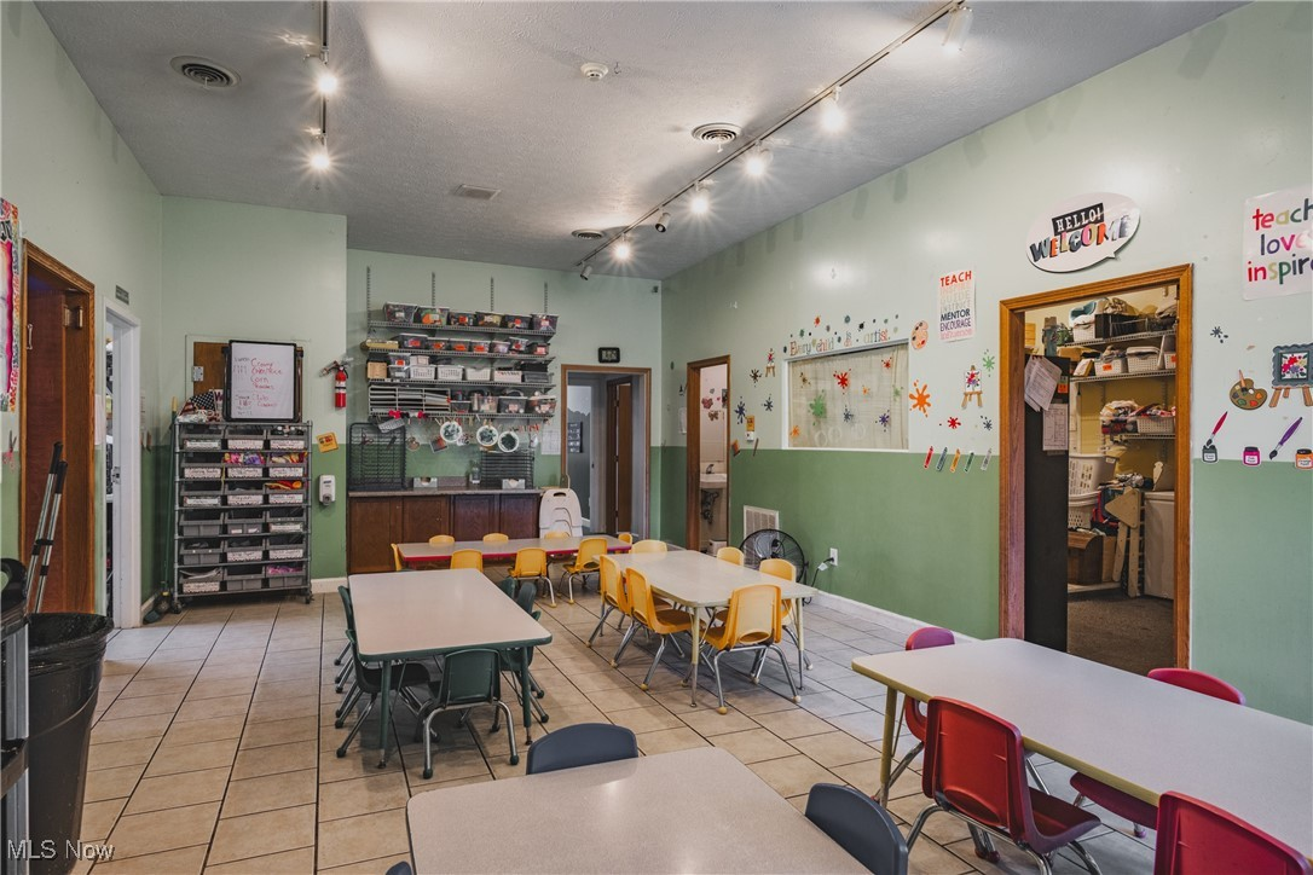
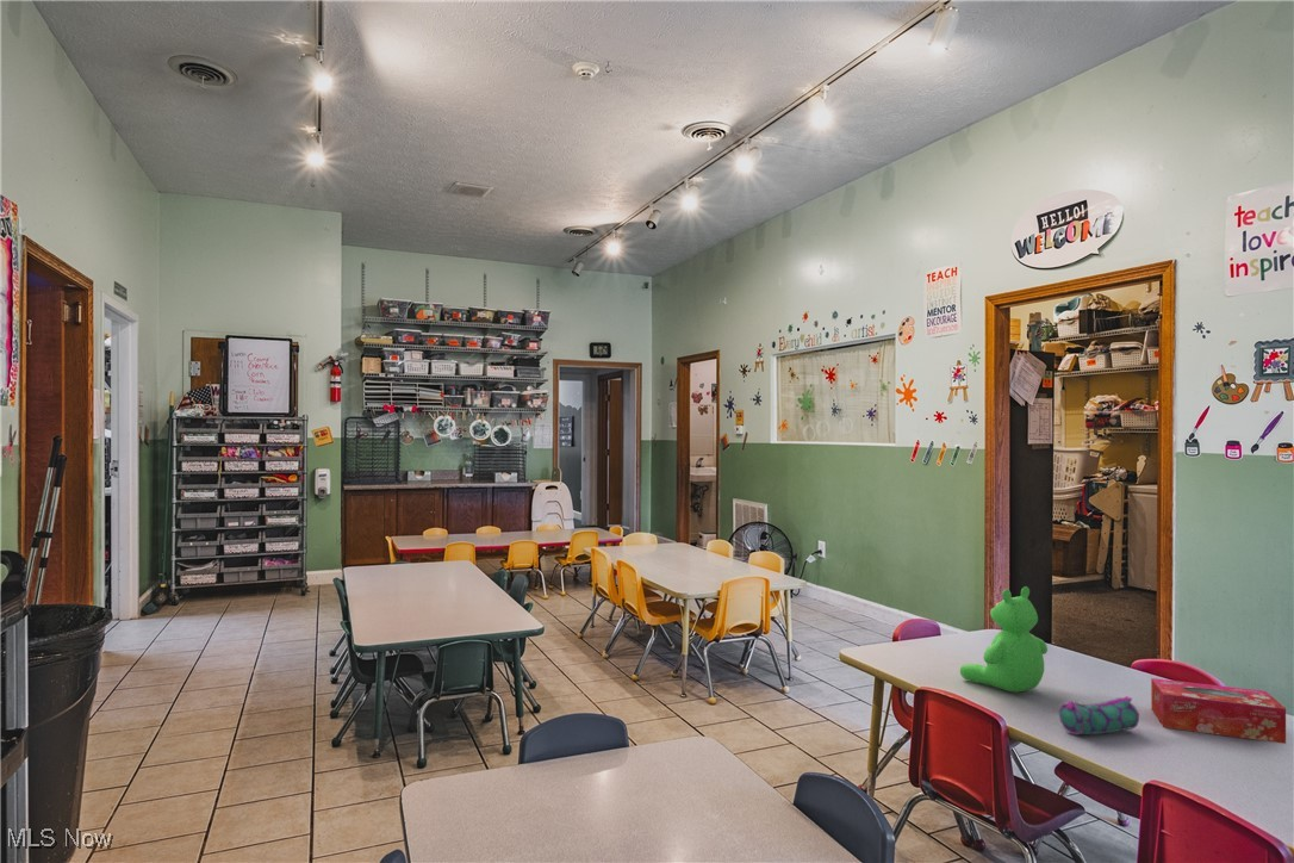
+ tissue box [1150,677,1287,745]
+ pencil case [1058,695,1140,735]
+ teddy bear [959,585,1049,694]
